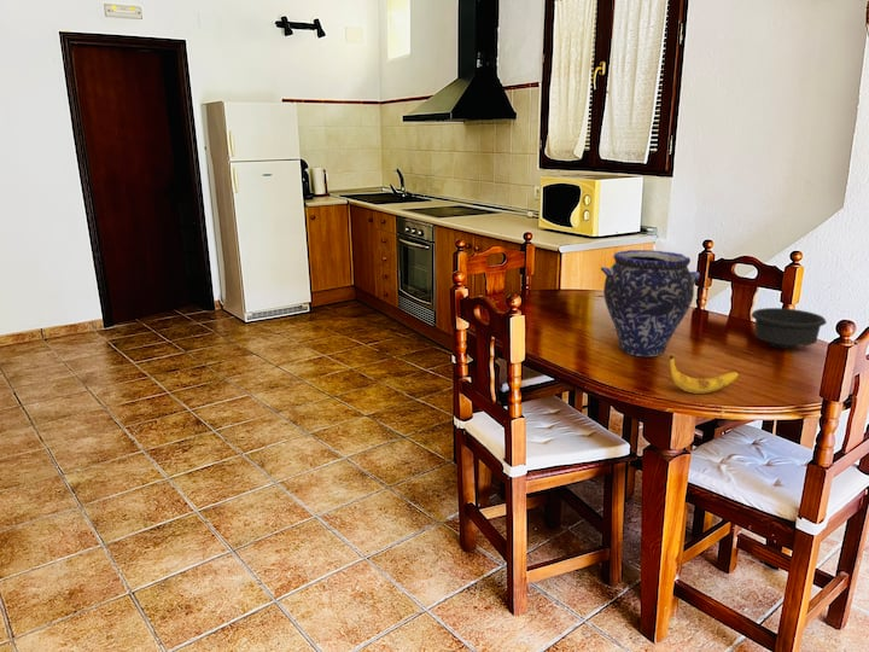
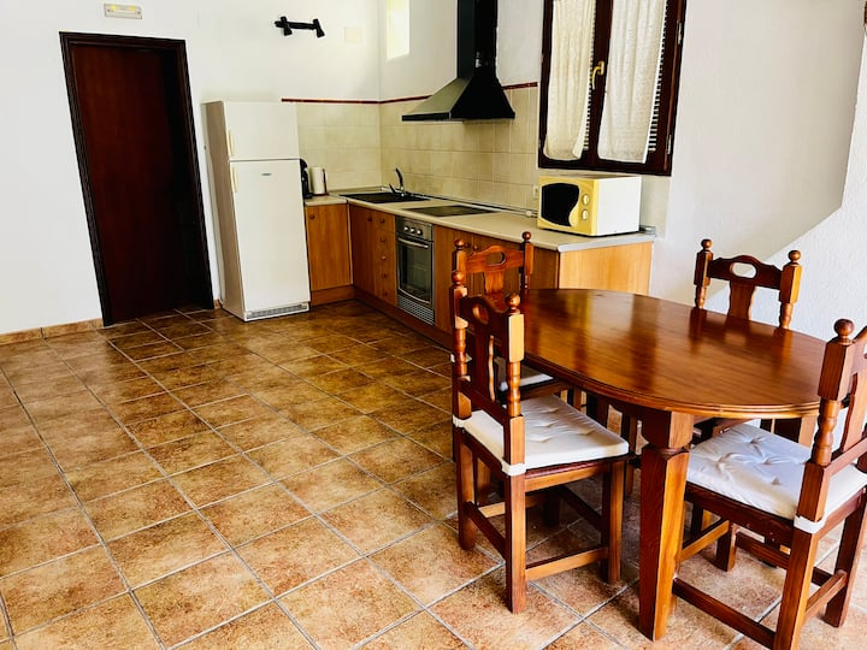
- vase [600,249,701,357]
- bowl [751,307,828,350]
- banana [669,355,740,395]
